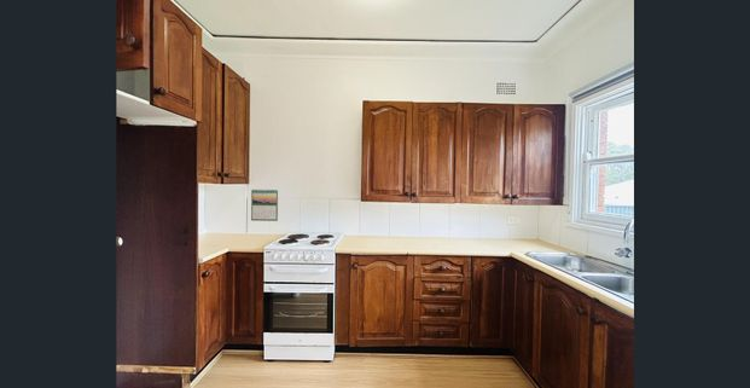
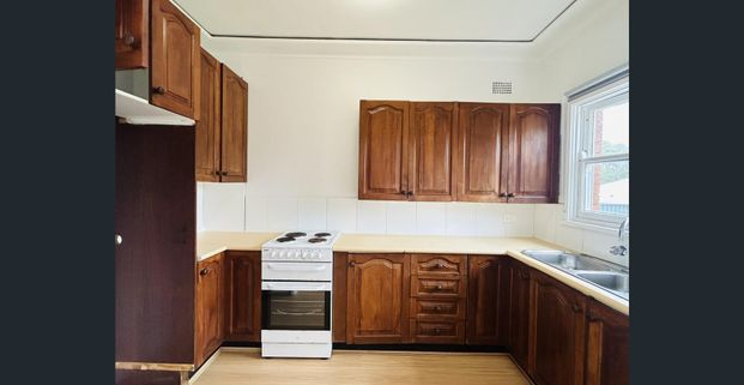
- calendar [250,187,279,222]
